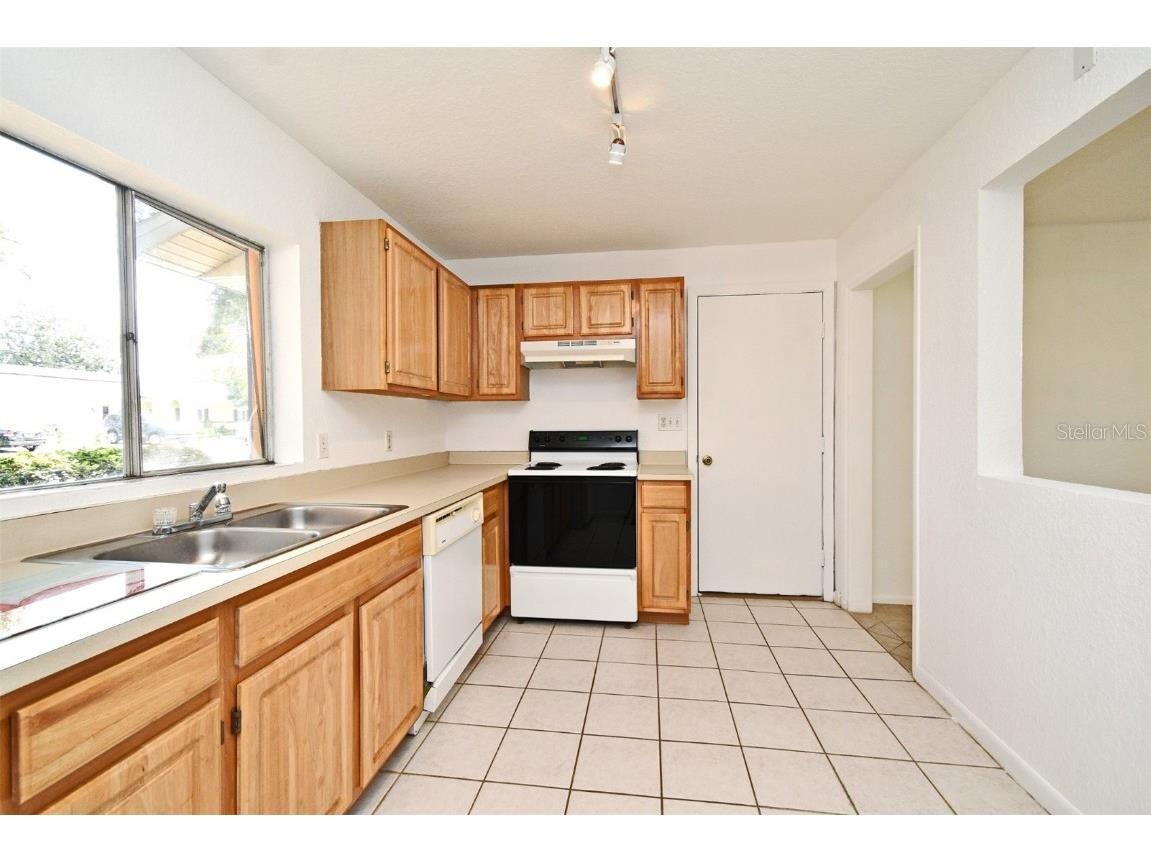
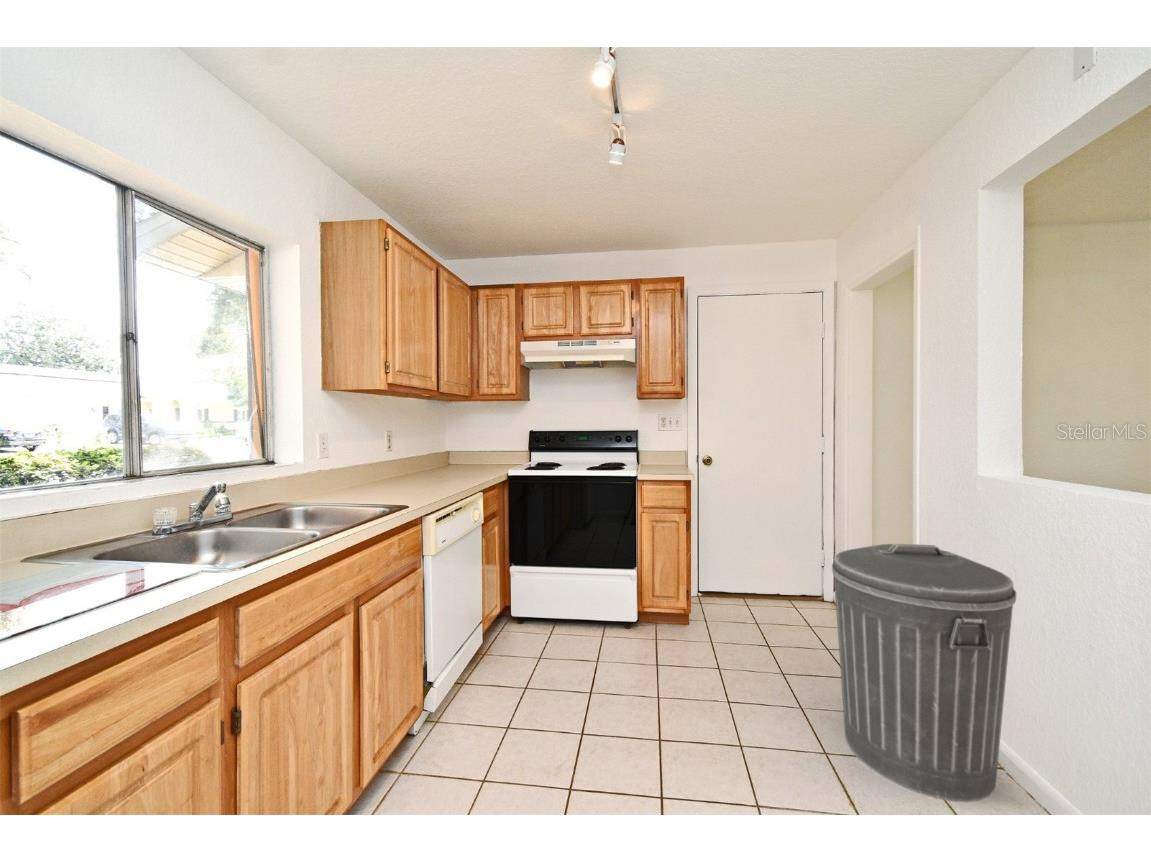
+ trash can [831,543,1017,803]
